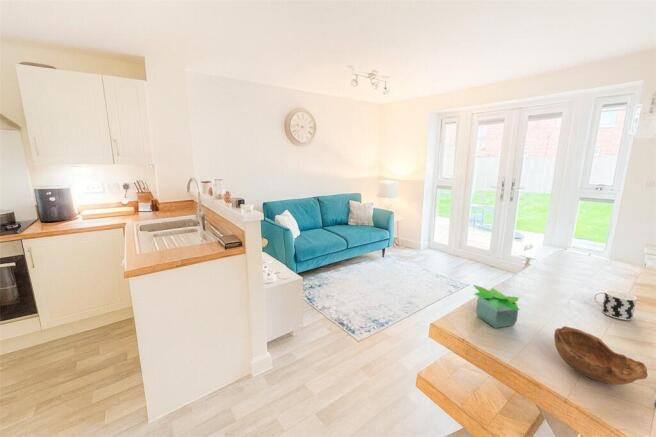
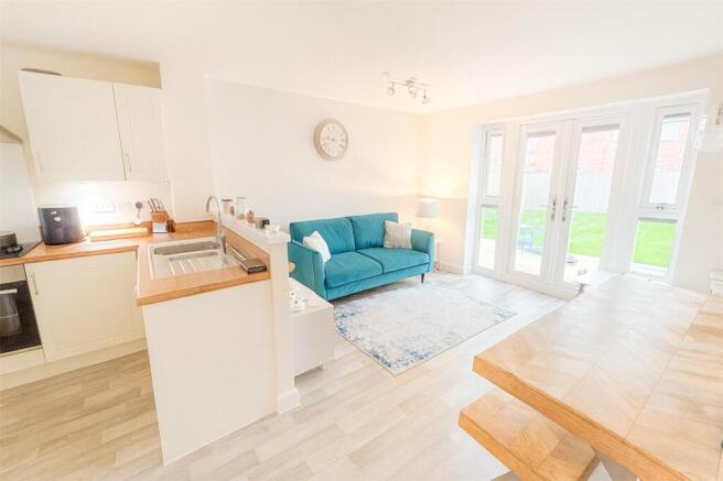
- cup [593,289,638,321]
- potted plant [472,284,521,329]
- bowl [553,325,649,386]
